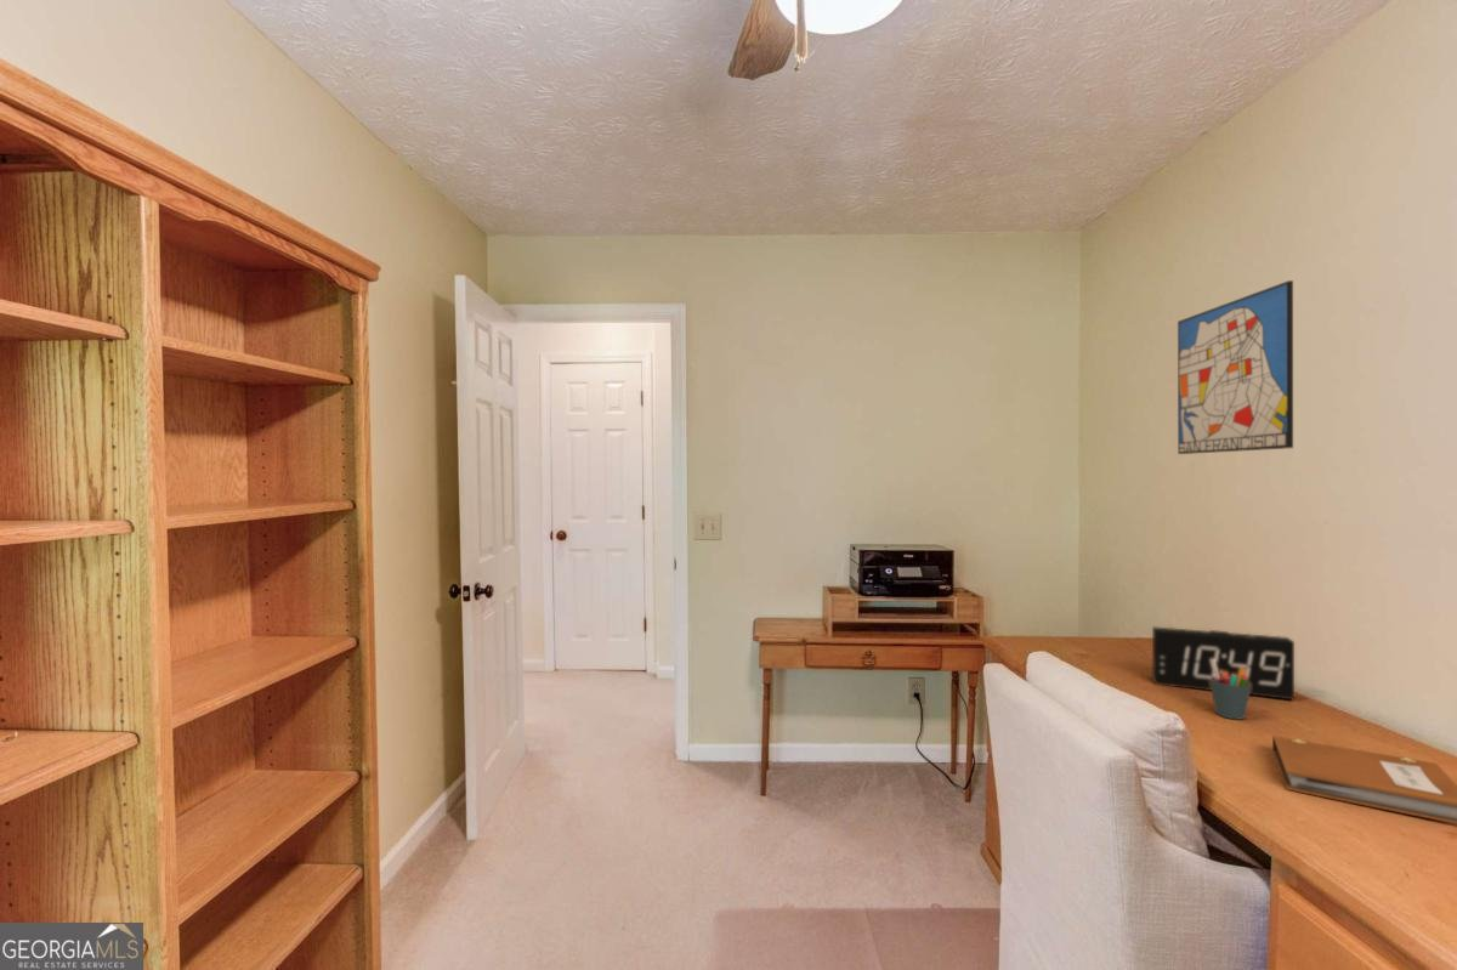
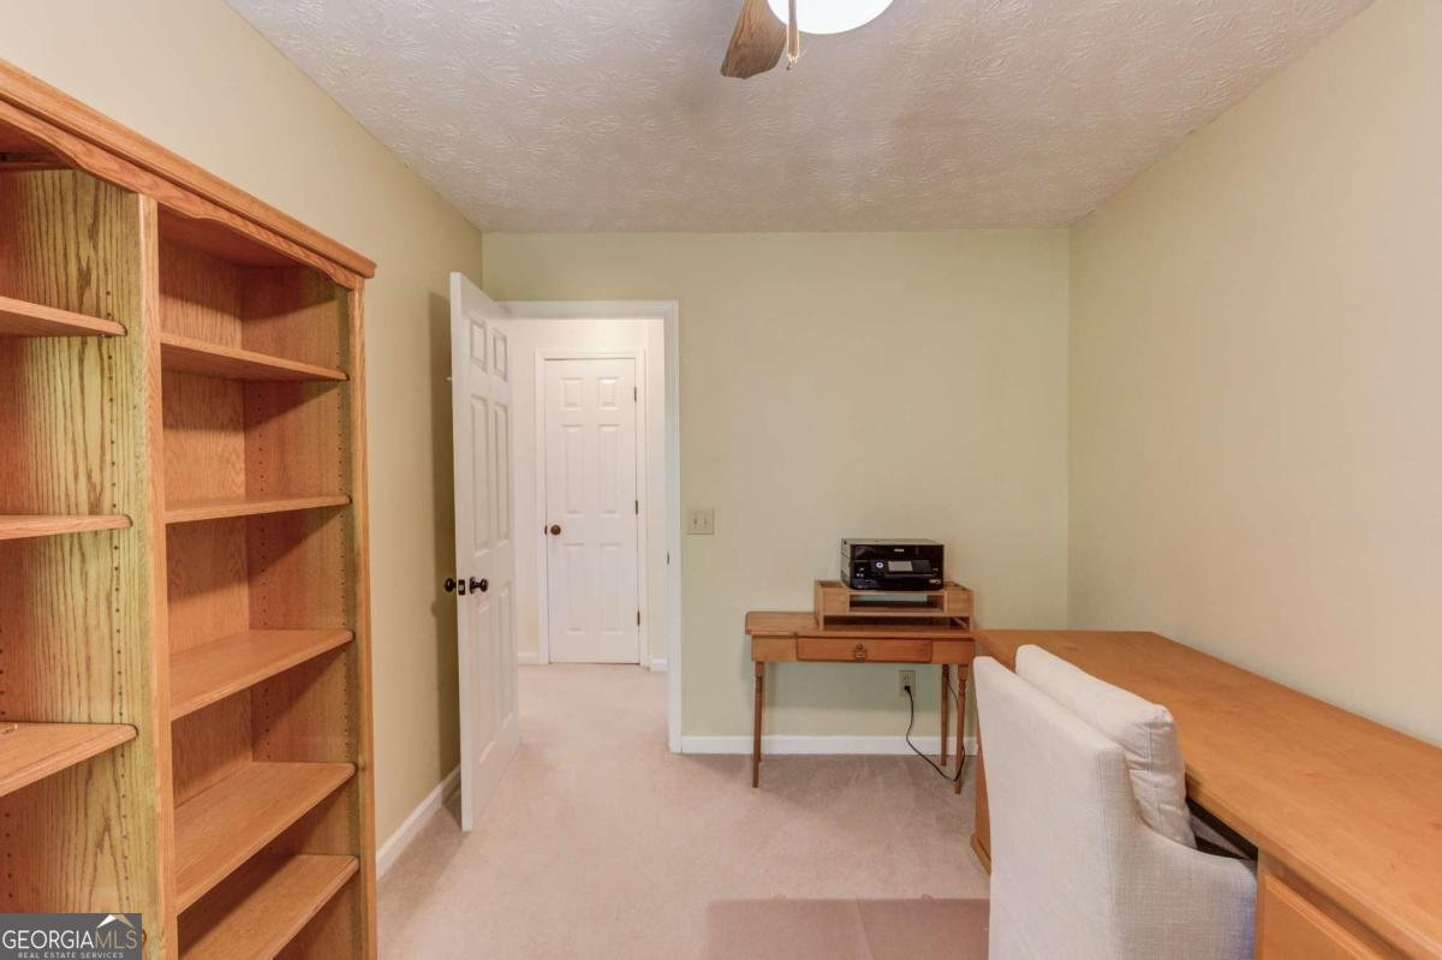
- wall art [1177,279,1294,455]
- pen holder [1209,658,1251,720]
- alarm clock [1151,625,1296,700]
- notebook [1271,734,1457,826]
